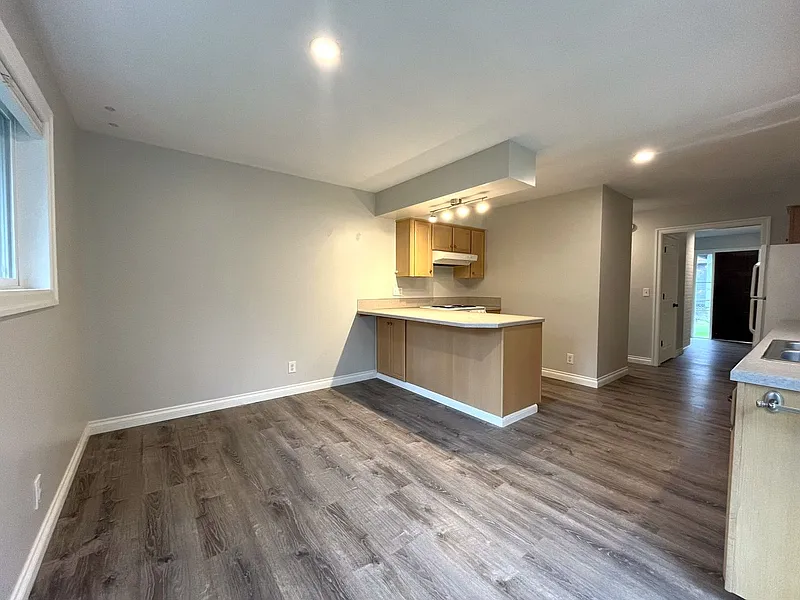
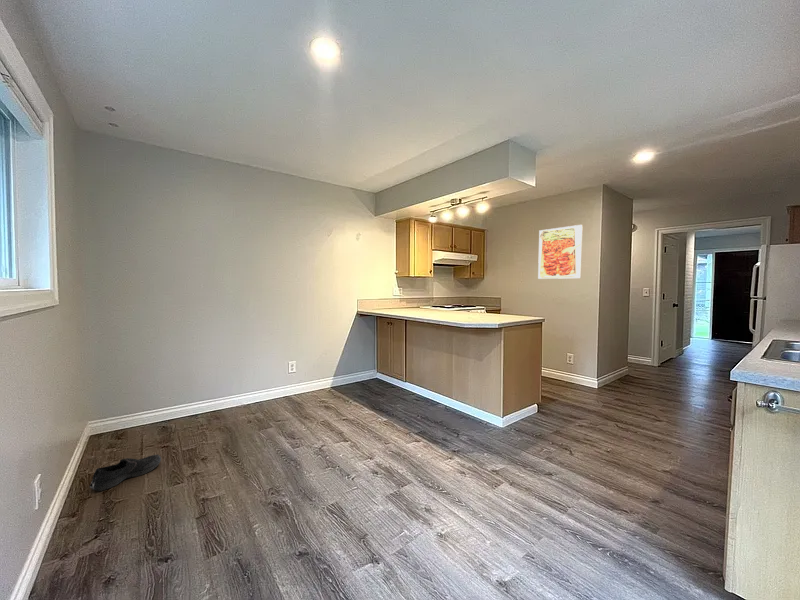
+ shoe [89,454,162,492]
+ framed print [537,224,584,280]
